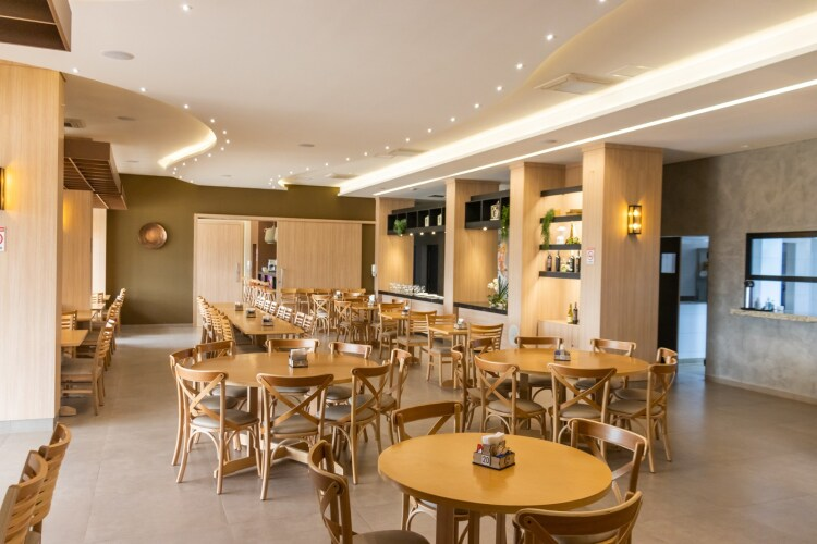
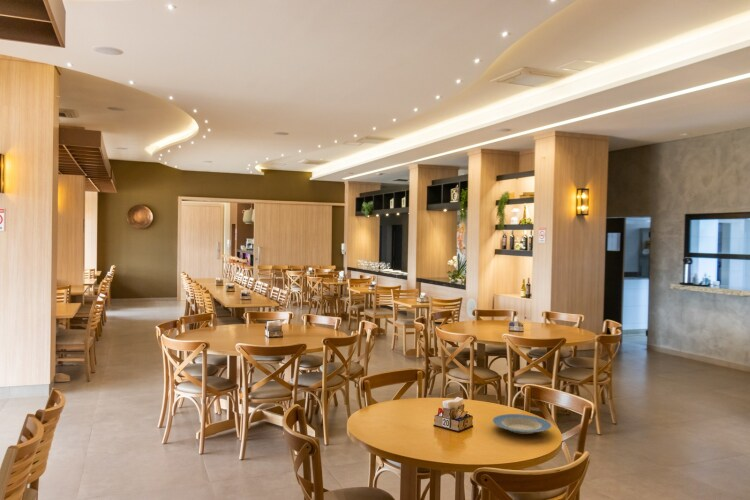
+ plate [491,413,553,435]
